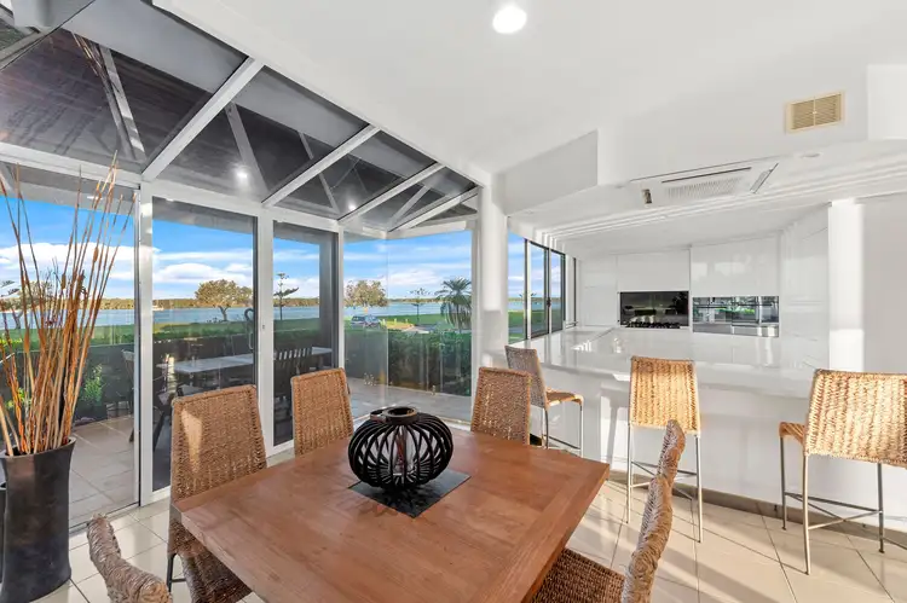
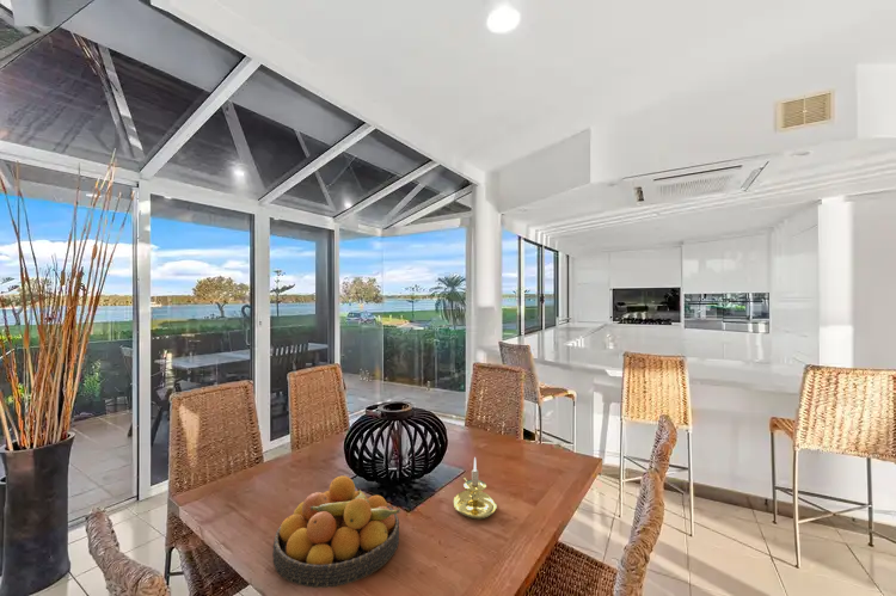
+ fruit bowl [271,474,401,589]
+ candle holder [453,456,498,521]
